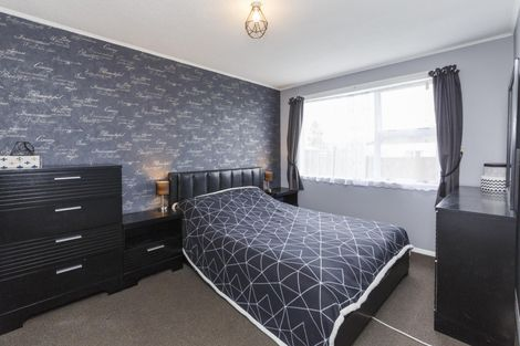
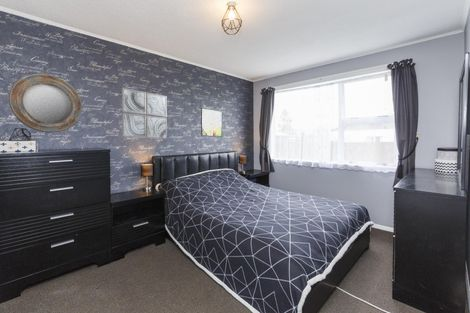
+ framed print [200,107,223,138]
+ home mirror [8,73,83,134]
+ wall art [121,87,168,140]
